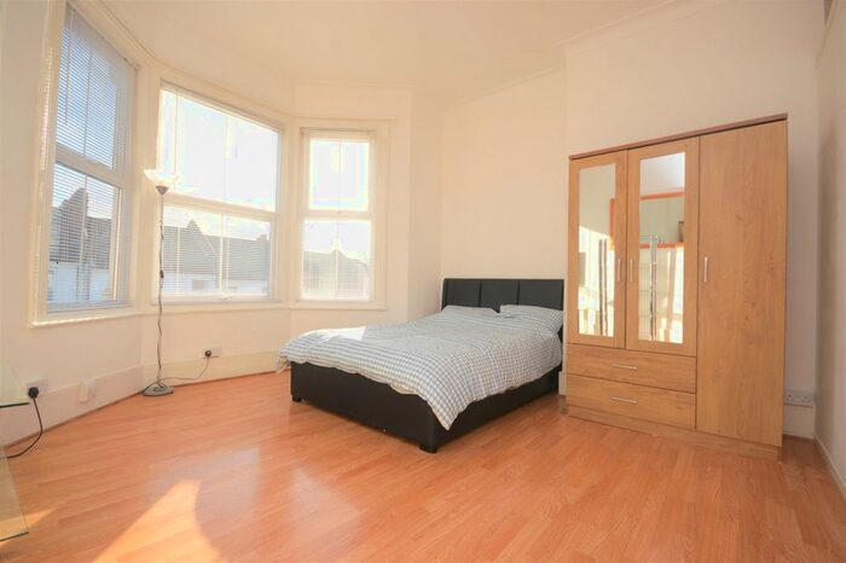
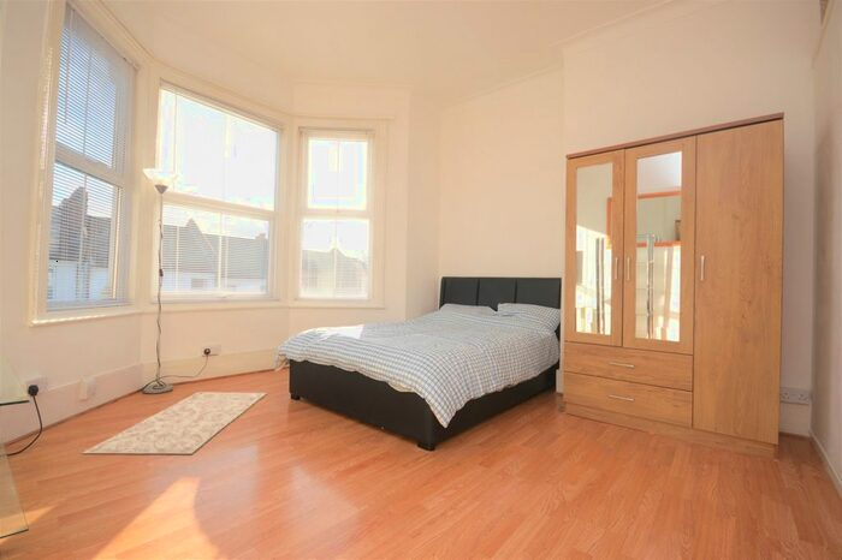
+ rug [81,391,268,455]
